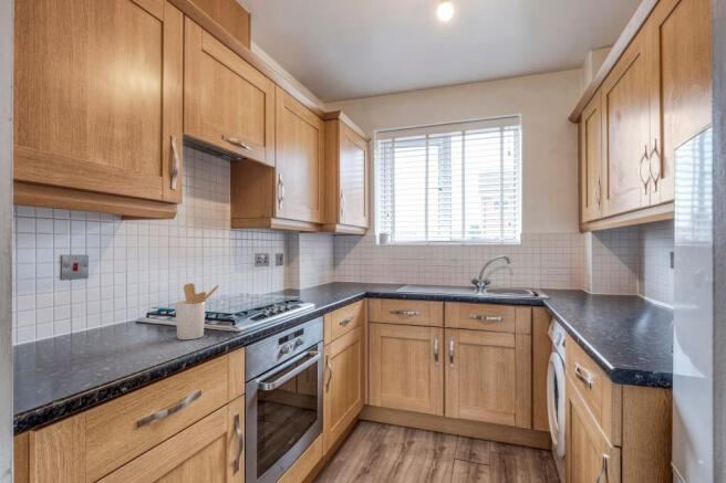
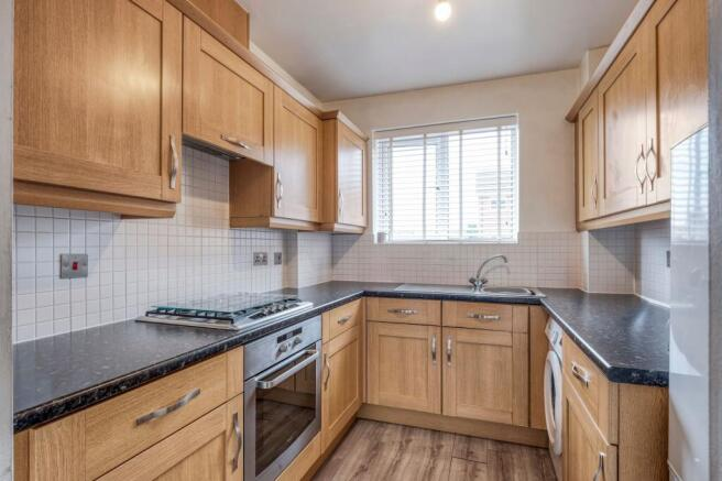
- utensil holder [174,282,220,340]
